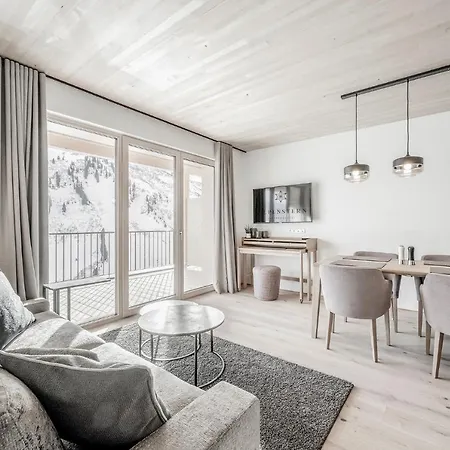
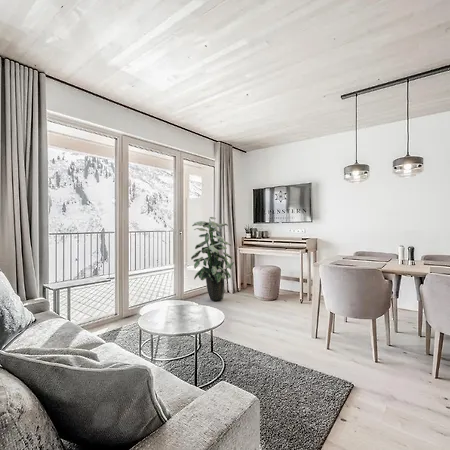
+ indoor plant [190,216,235,302]
